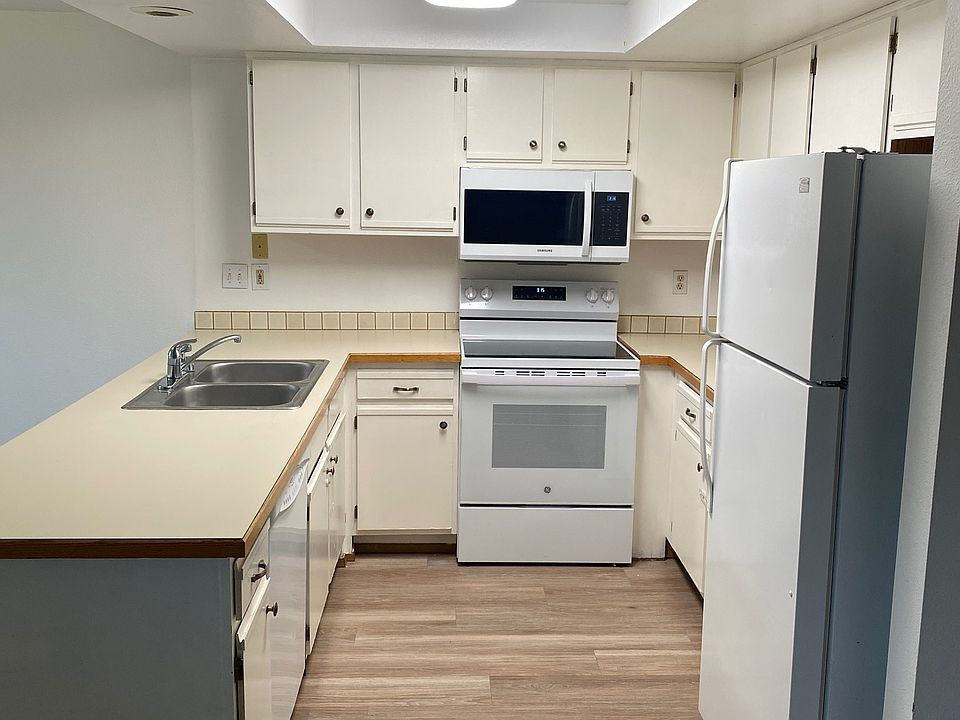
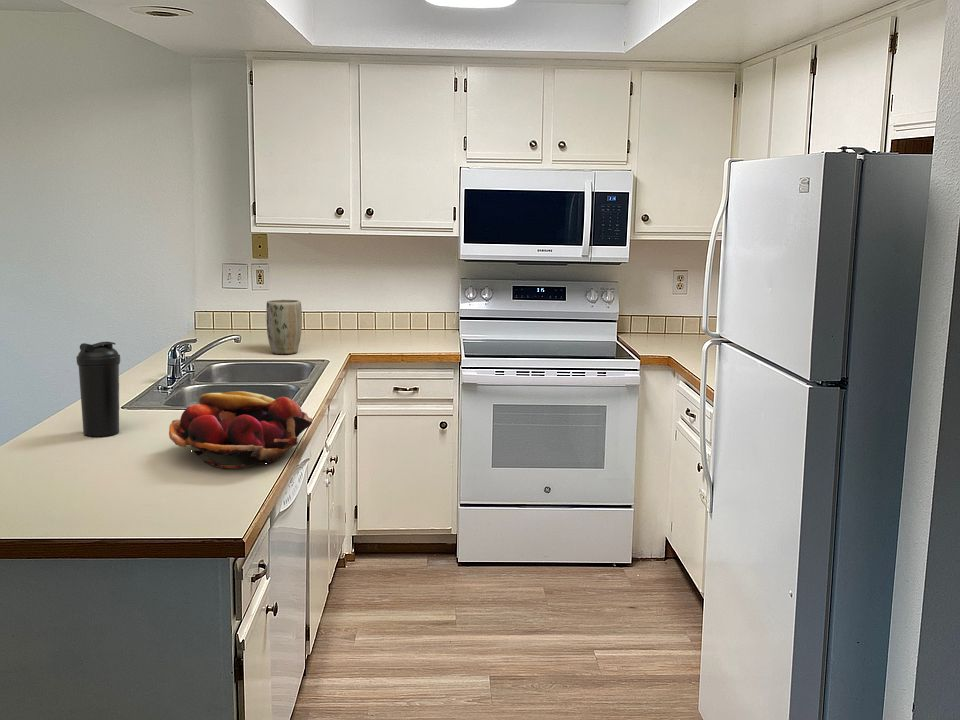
+ plant pot [265,298,303,355]
+ fruit basket [168,390,313,469]
+ water bottle [75,341,121,437]
